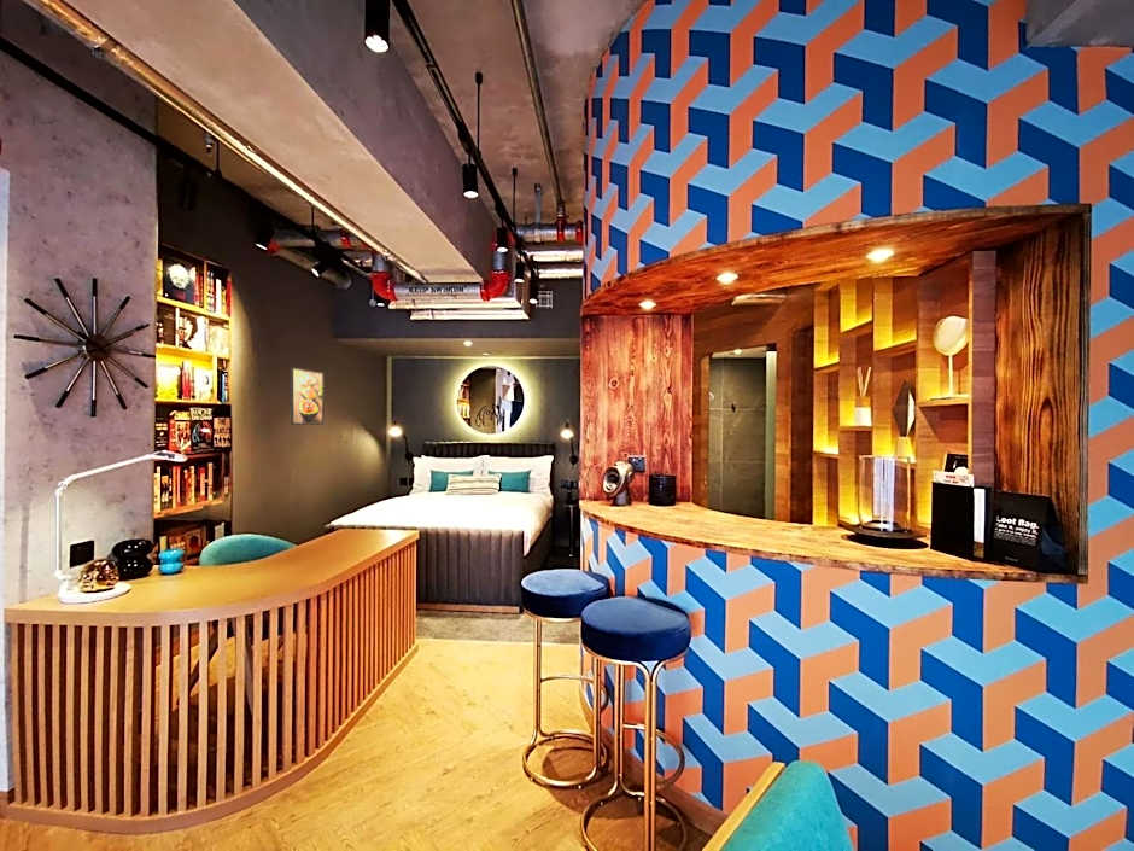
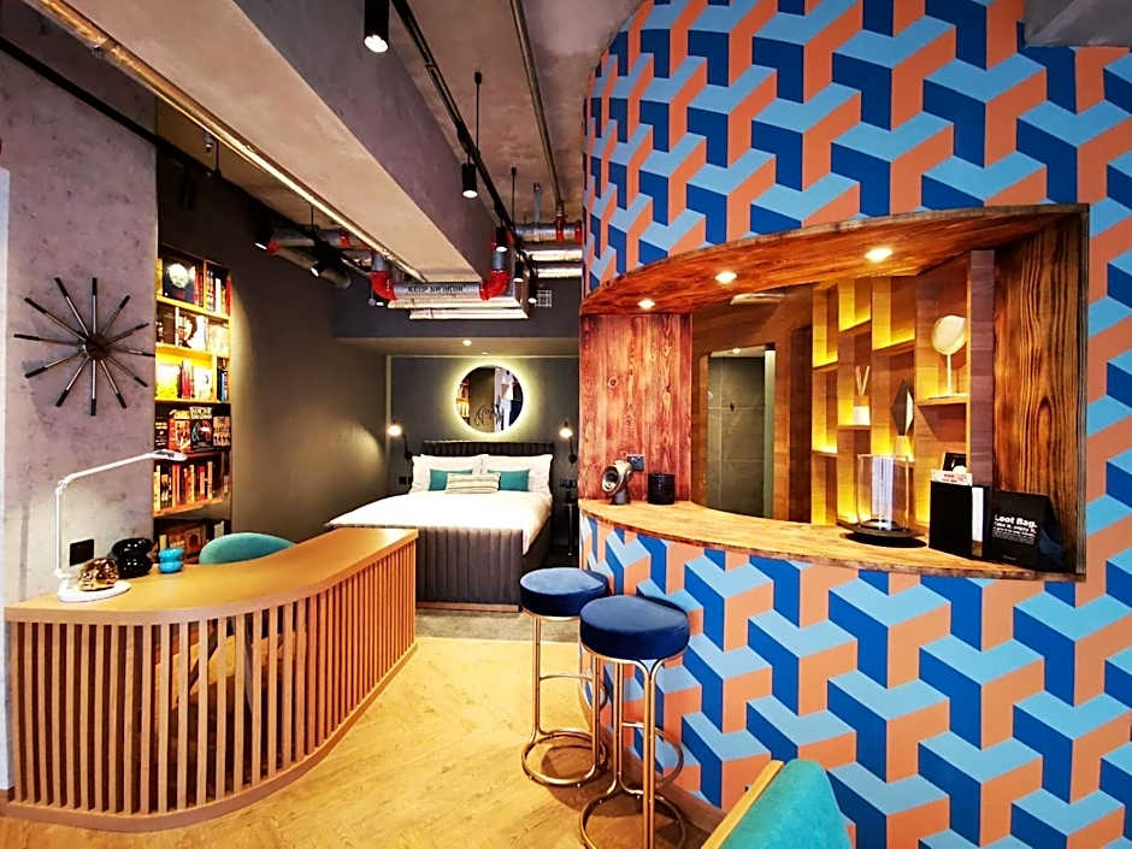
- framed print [290,367,325,426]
